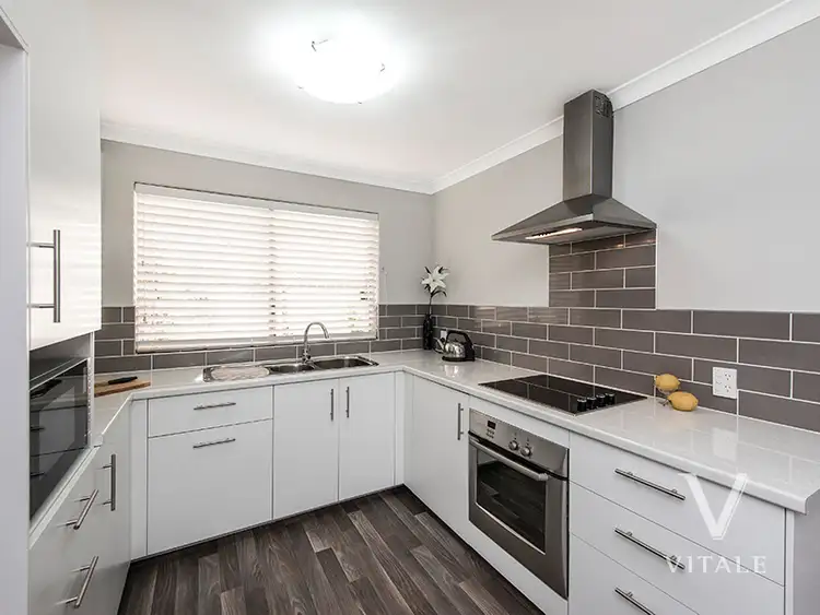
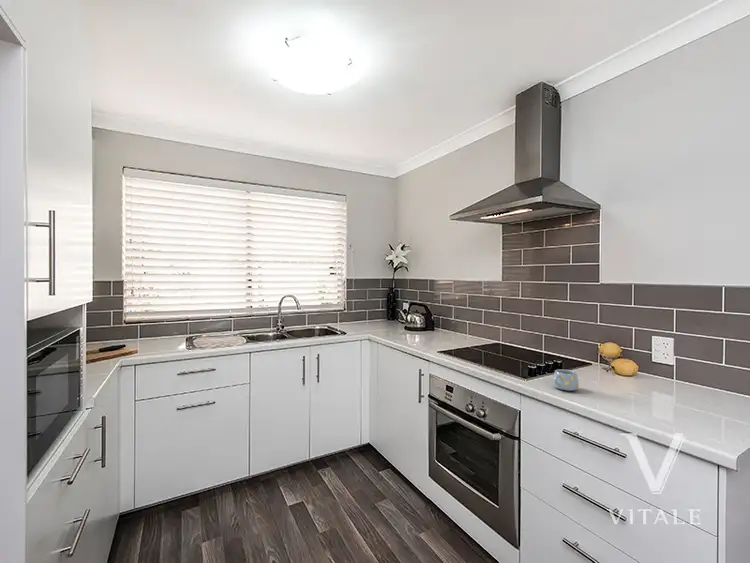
+ mug [552,368,580,392]
